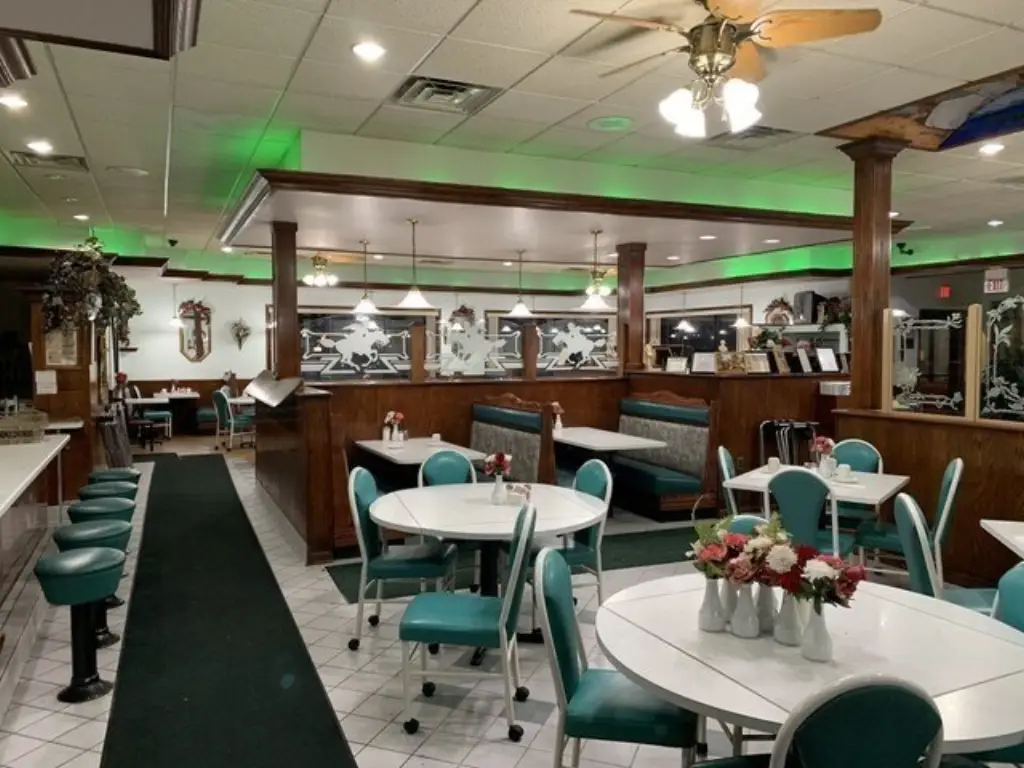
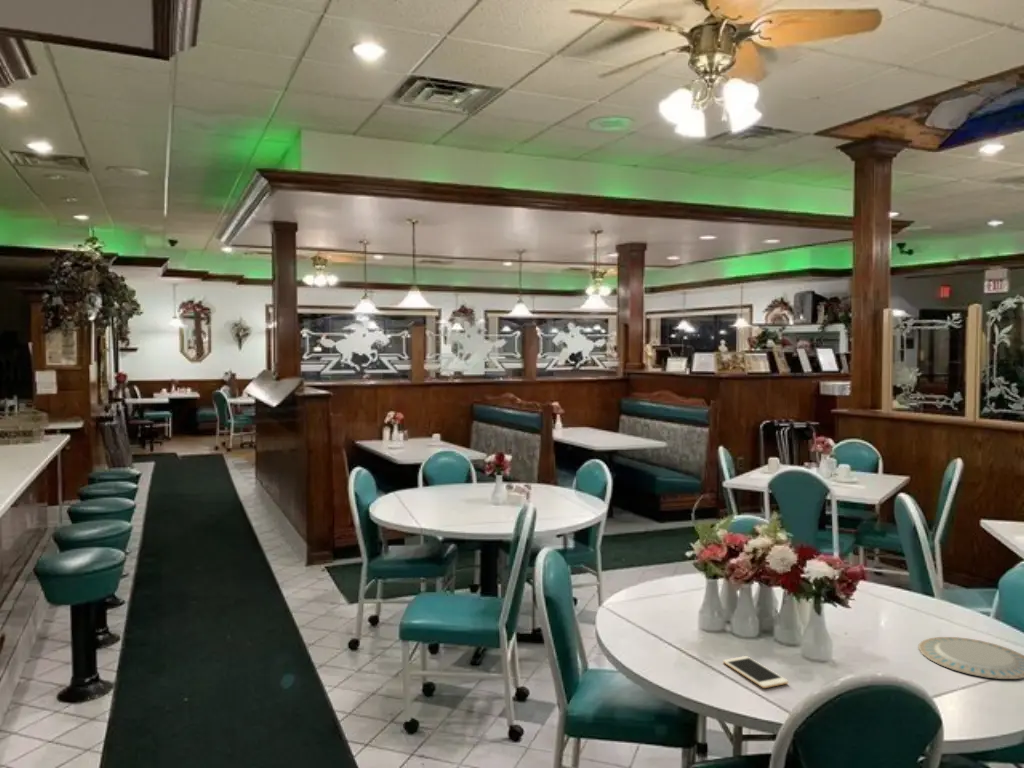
+ chinaware [917,636,1024,680]
+ cell phone [722,655,789,689]
